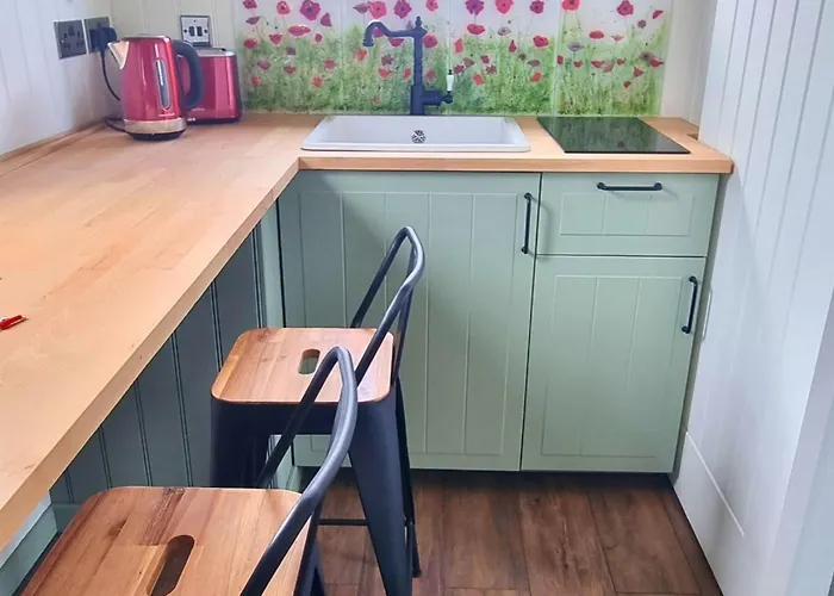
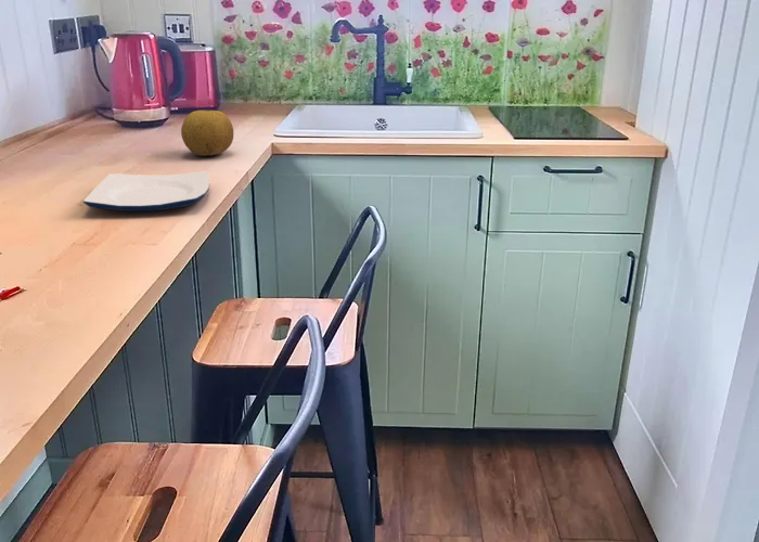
+ fruit [180,109,234,157]
+ plate [82,170,210,212]
